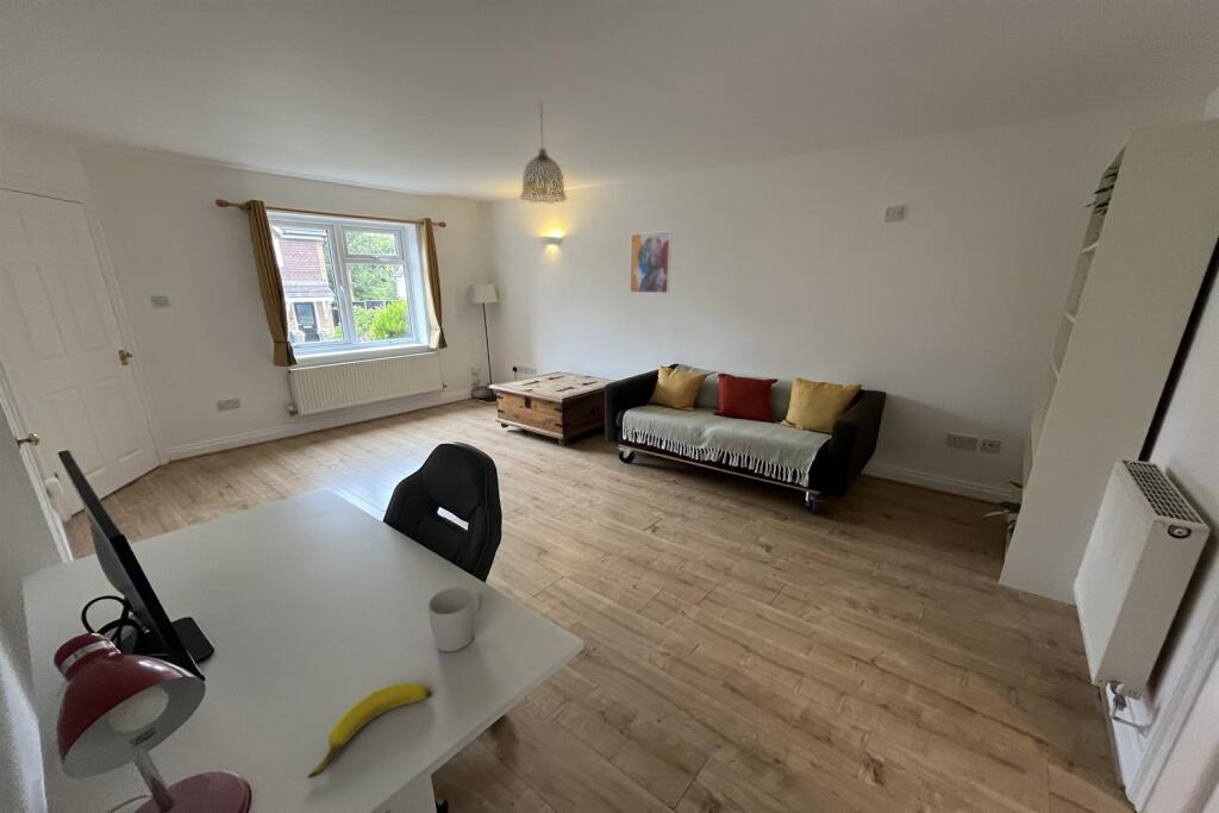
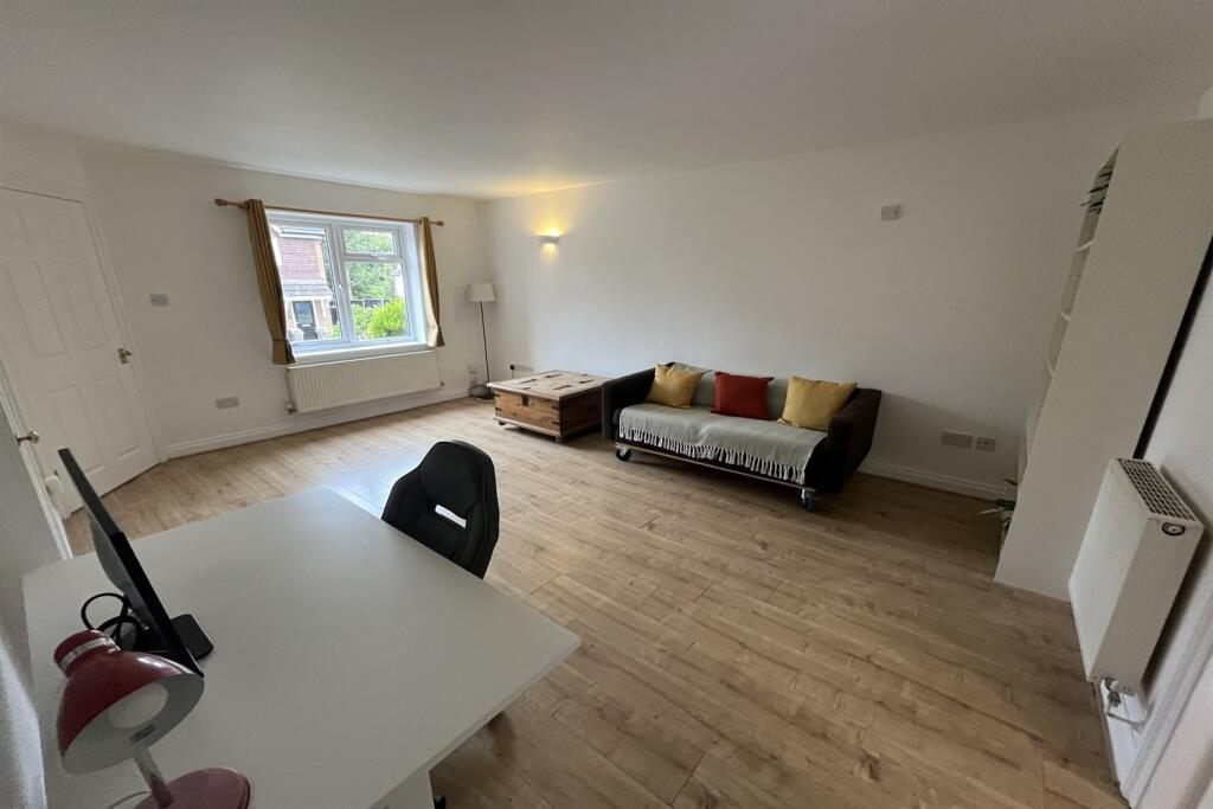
- wall art [629,230,673,295]
- mug [427,586,485,652]
- pendant lamp [519,100,568,204]
- banana [306,682,433,780]
